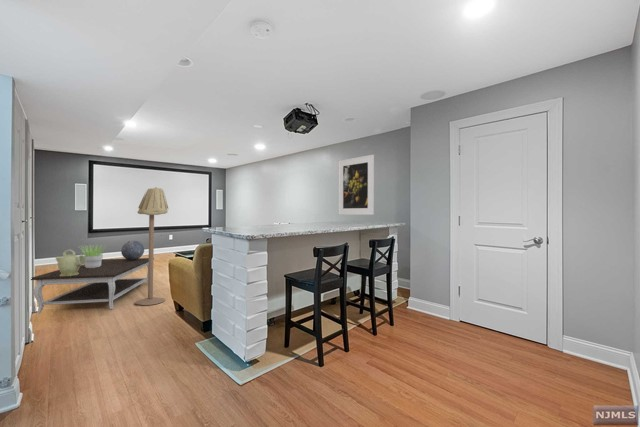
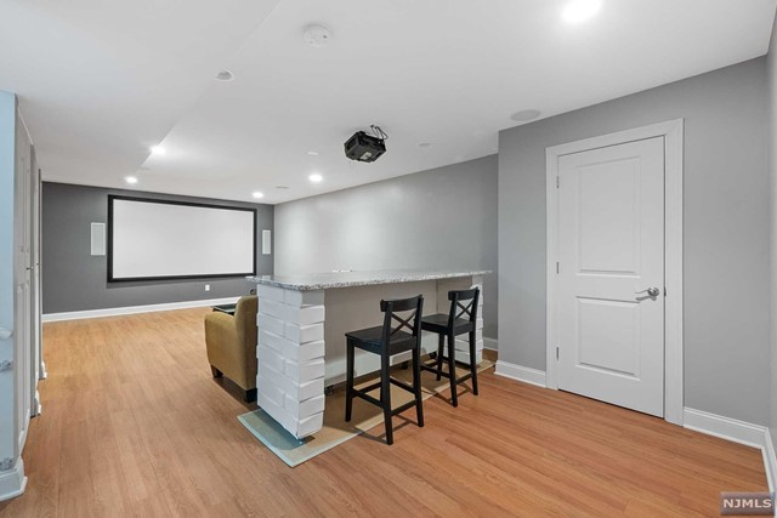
- floor lamp [134,186,169,306]
- potted plant [78,243,109,268]
- decorative sphere [120,240,145,260]
- coffee table [30,257,155,314]
- vessel [55,248,86,276]
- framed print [337,154,375,216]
